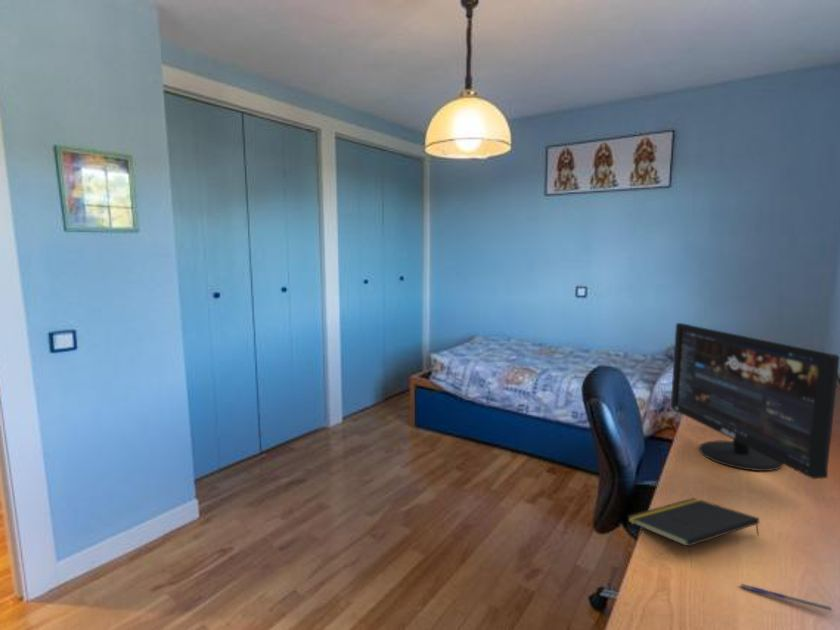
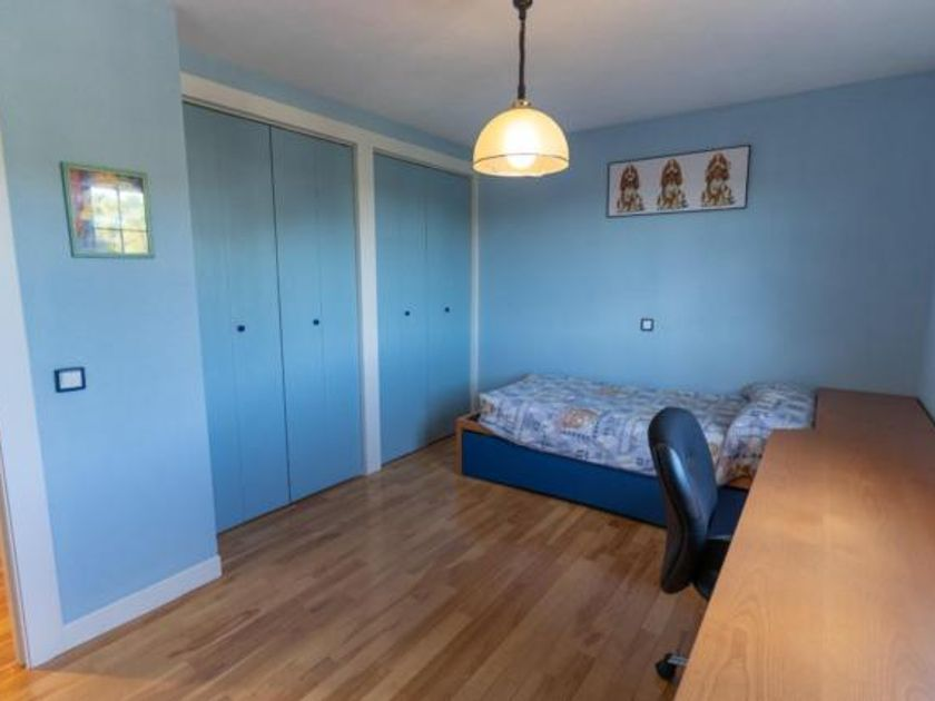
- pen [740,583,836,614]
- notepad [626,497,760,548]
- computer monitor [670,322,840,480]
